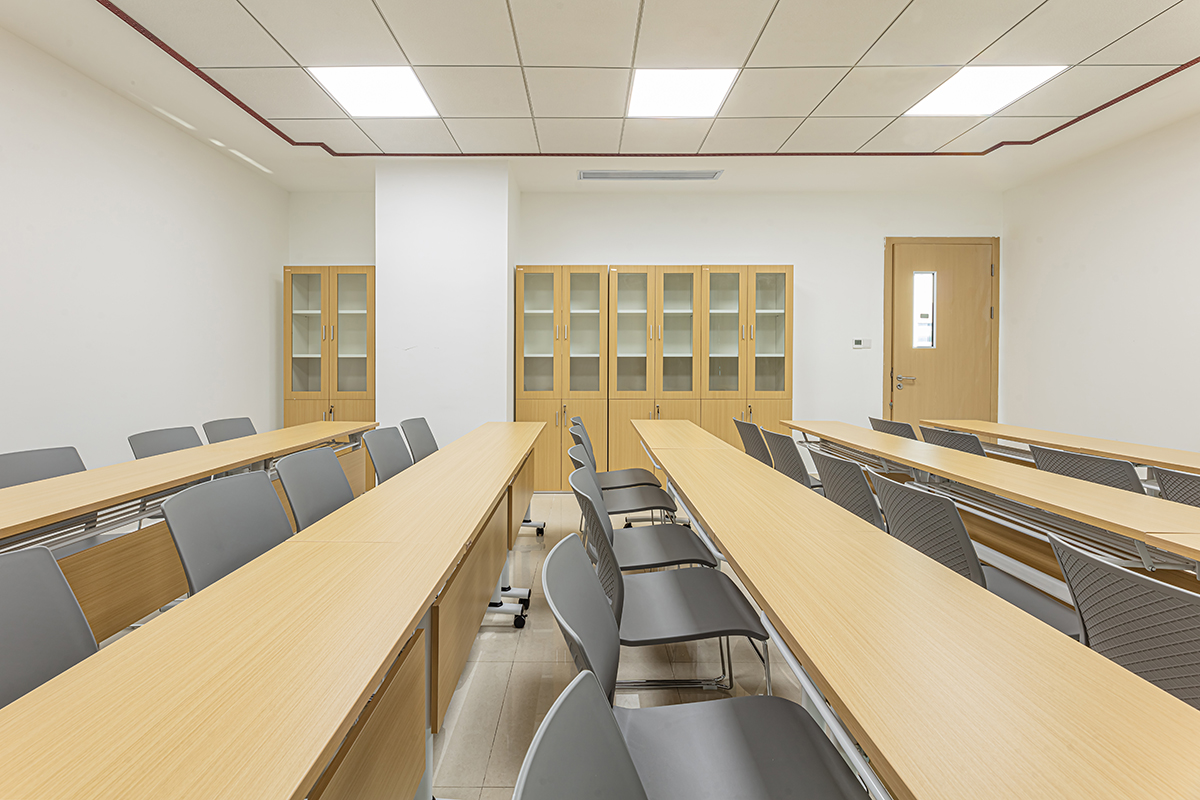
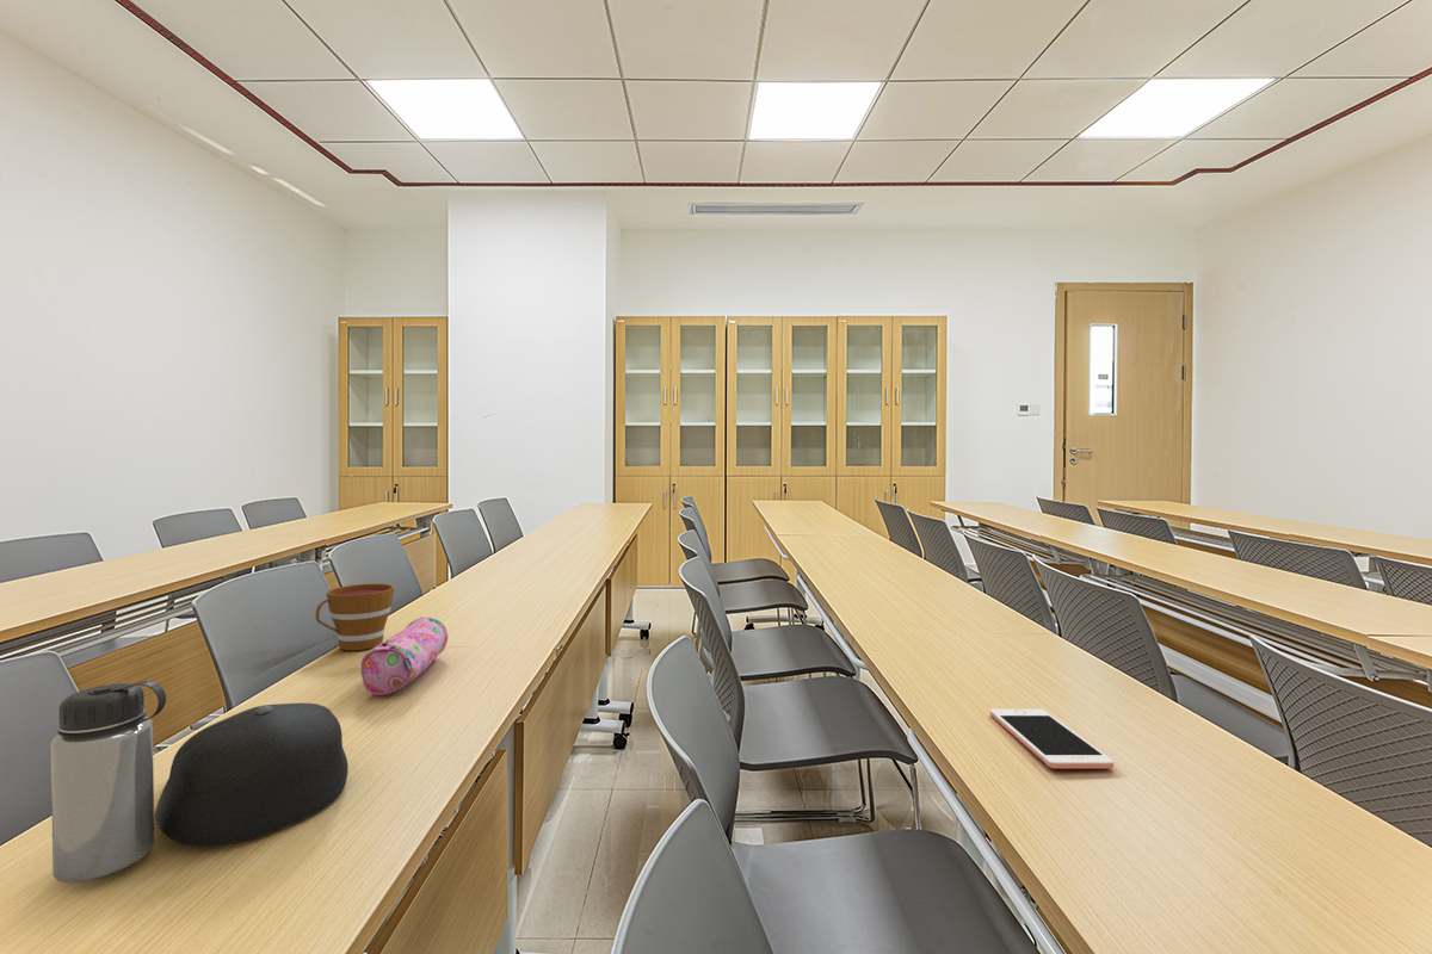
+ cell phone [989,708,1115,769]
+ pencil case [359,615,449,696]
+ water bottle [50,680,350,884]
+ cup [315,582,395,651]
